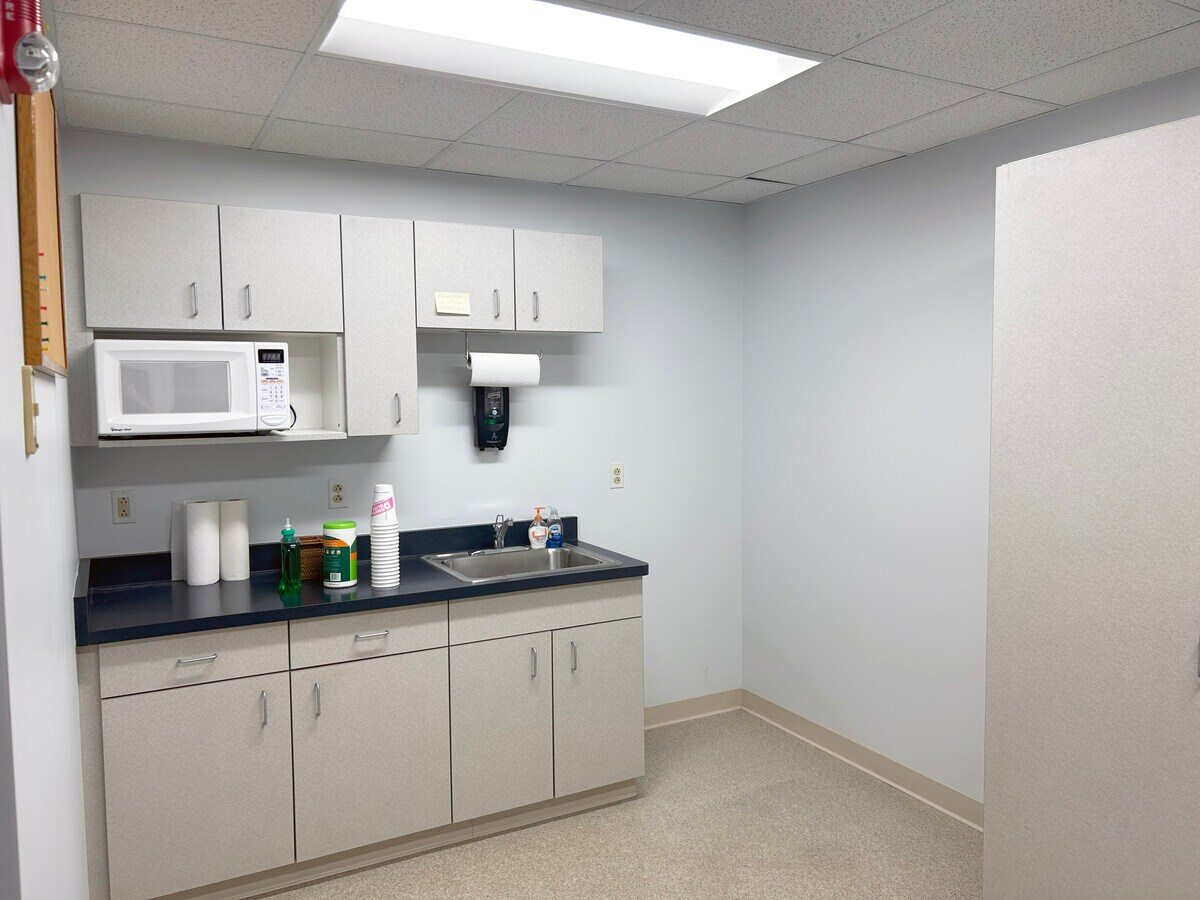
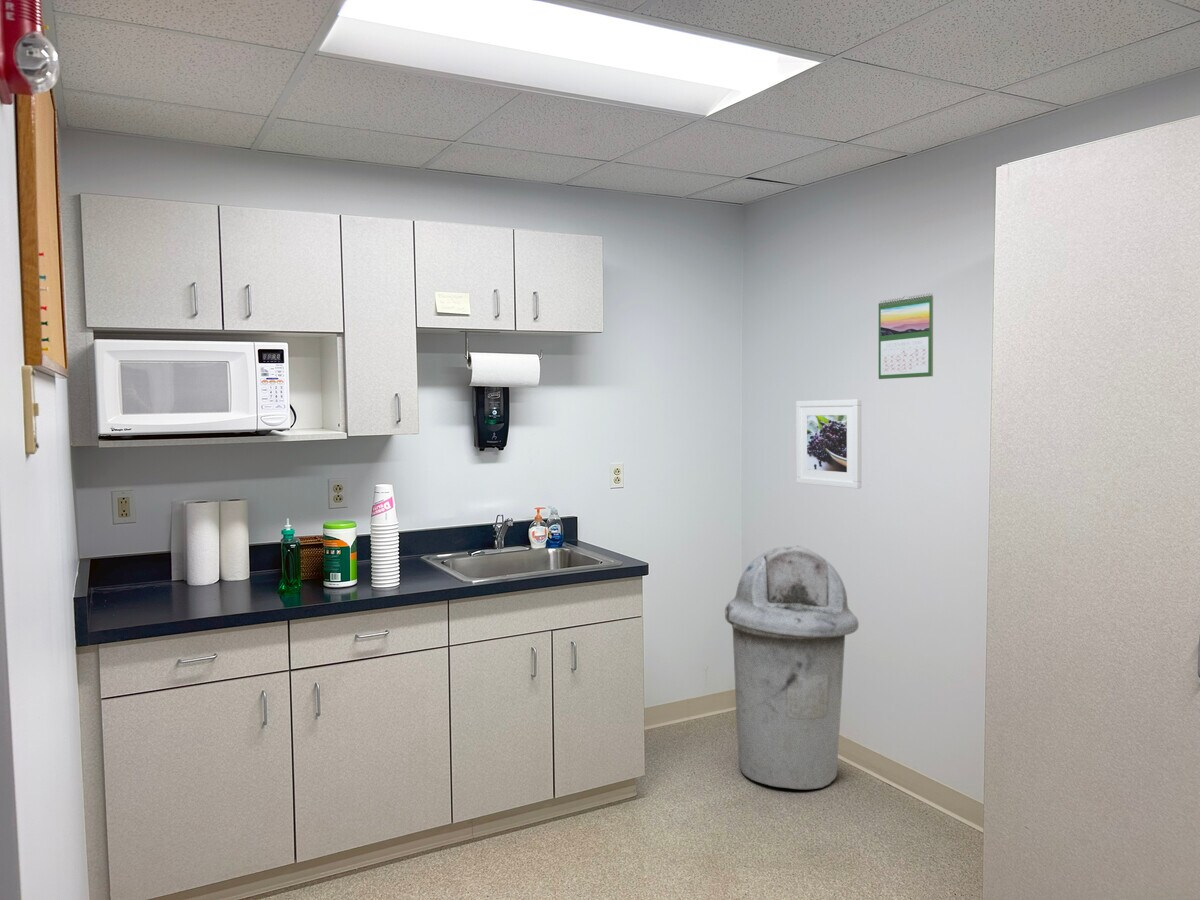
+ trash can [724,545,860,790]
+ calendar [878,292,934,380]
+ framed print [795,398,862,490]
